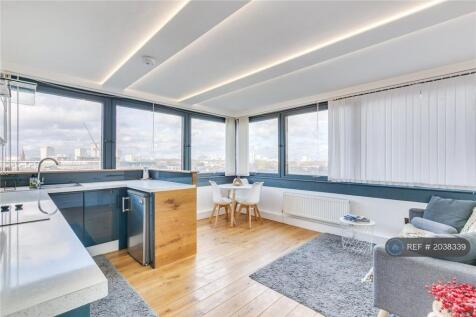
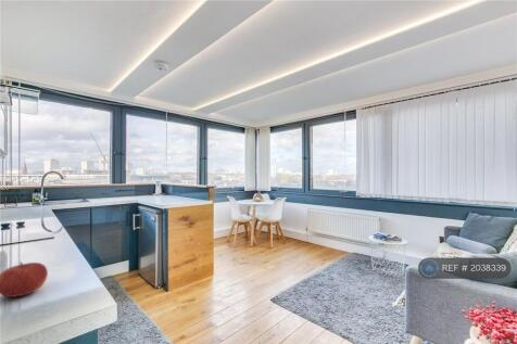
+ fruit [0,262,49,298]
